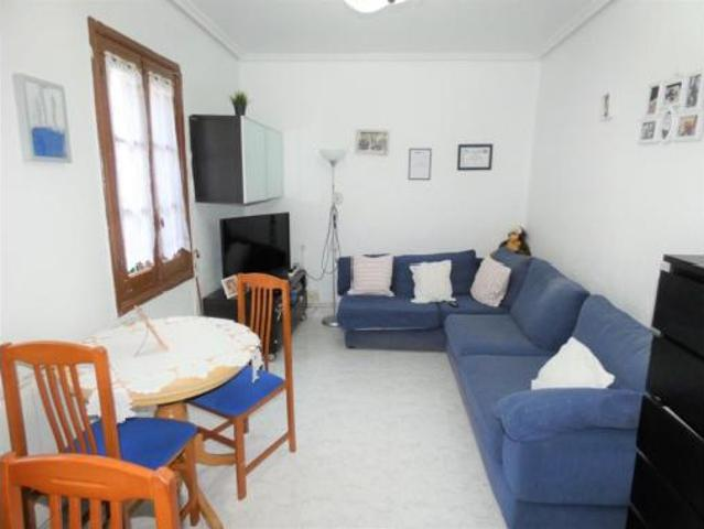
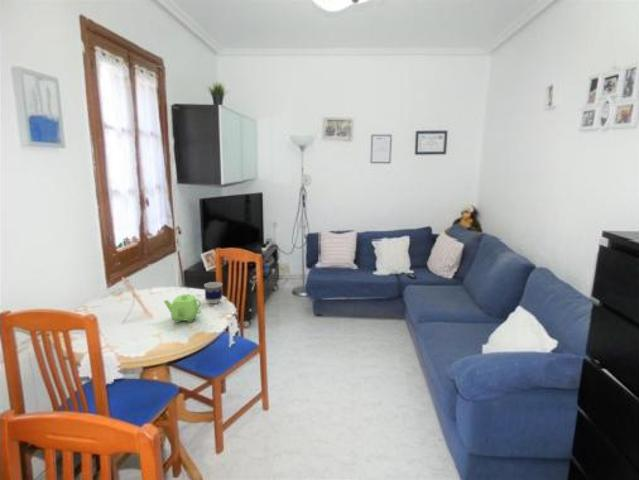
+ teapot [163,293,202,324]
+ cup [203,281,223,305]
